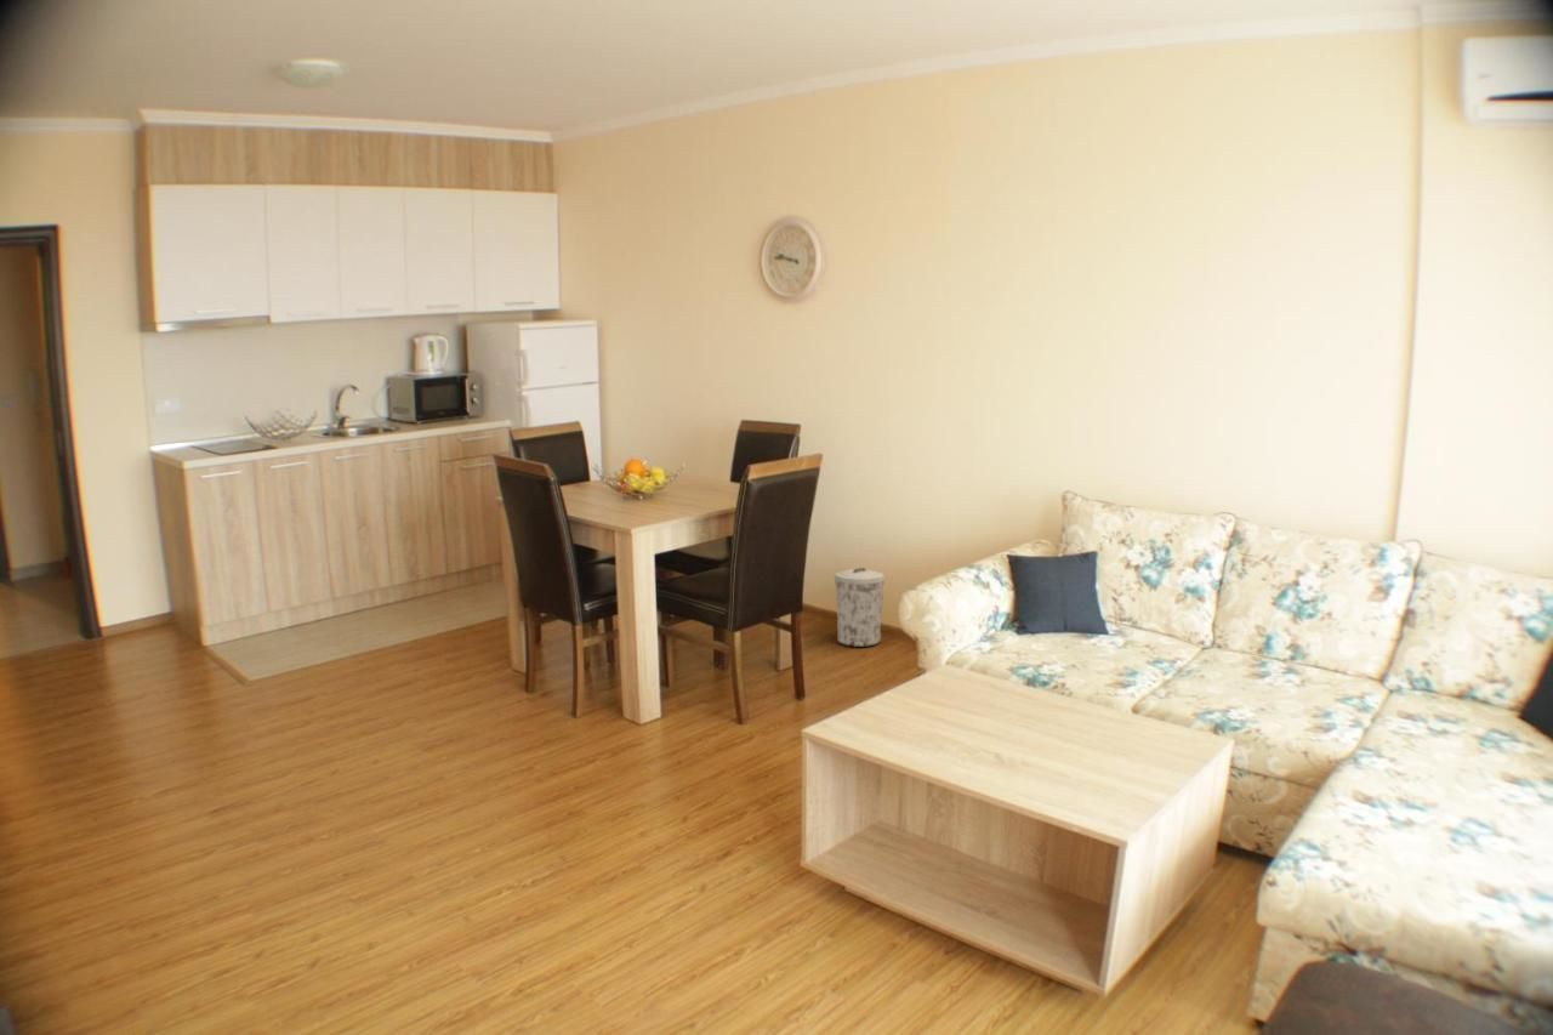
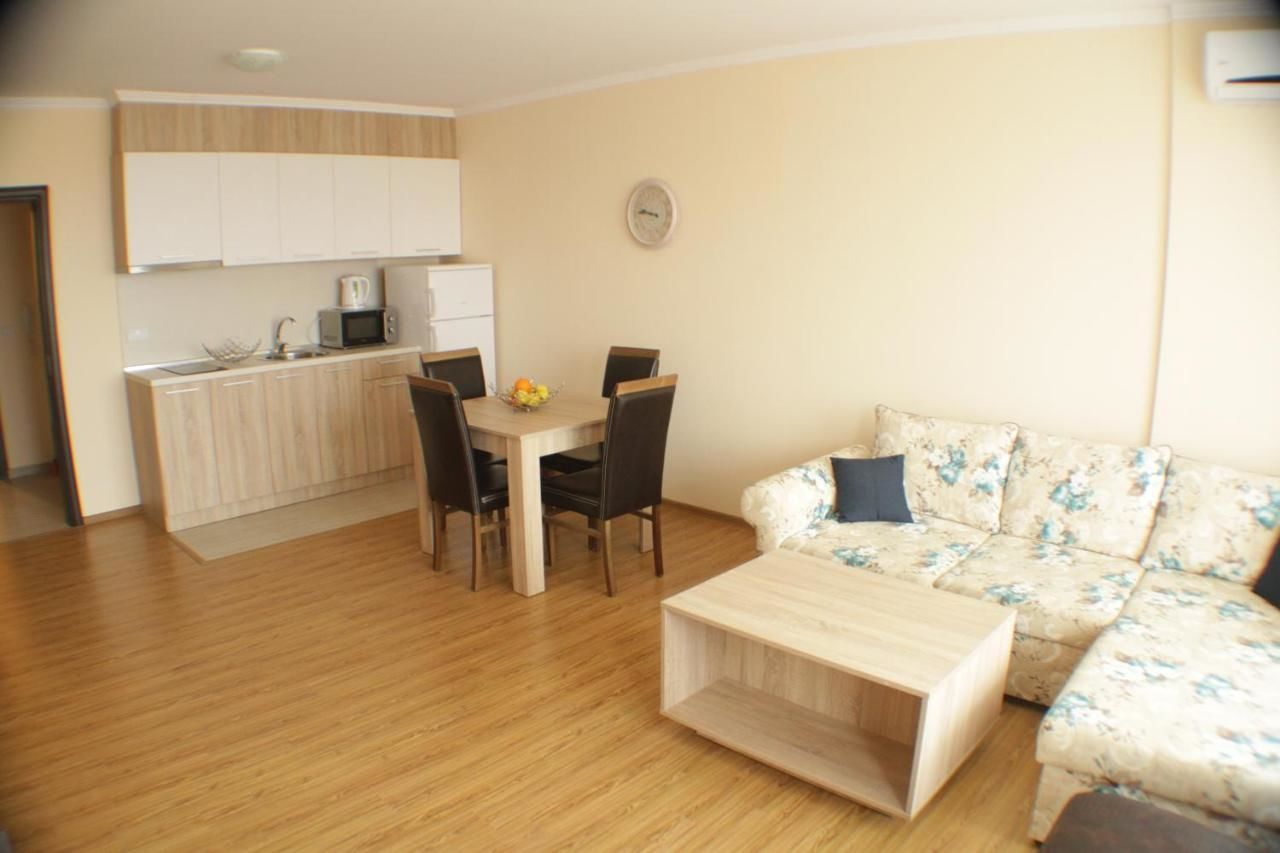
- trash can [834,567,886,648]
